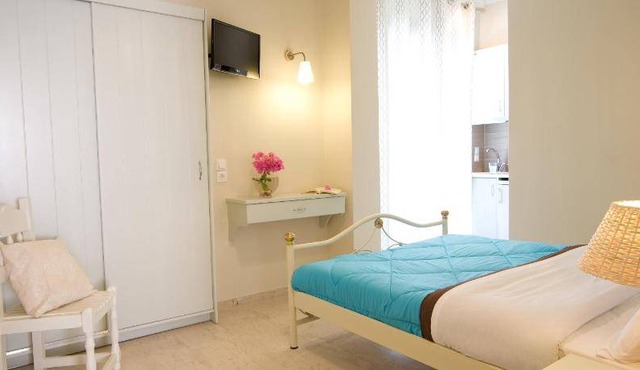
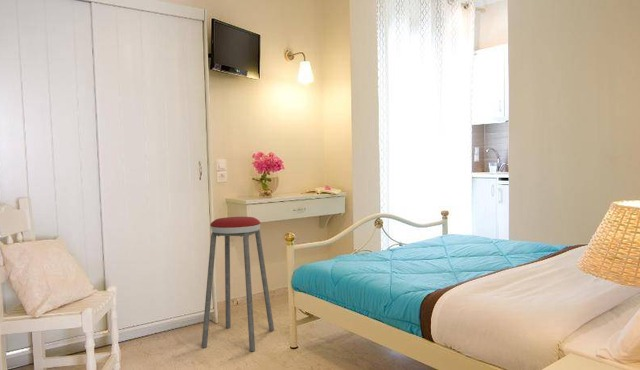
+ music stool [201,216,275,352]
